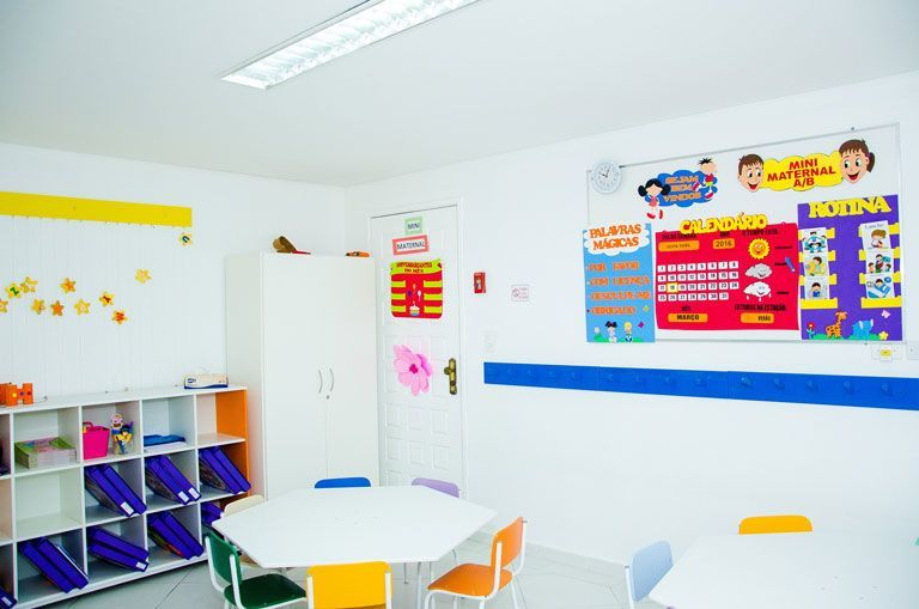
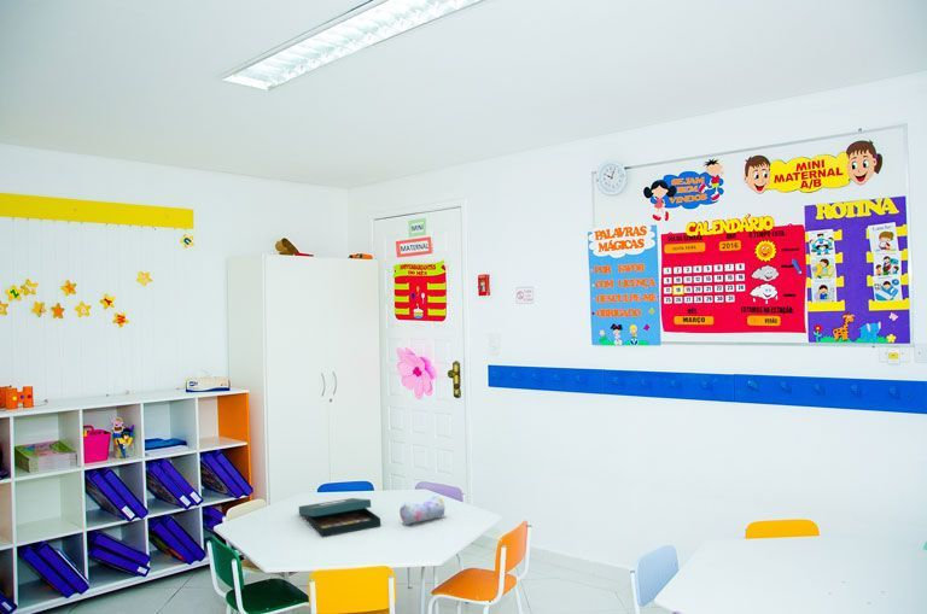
+ pencil case [398,496,445,526]
+ board game [298,497,381,538]
